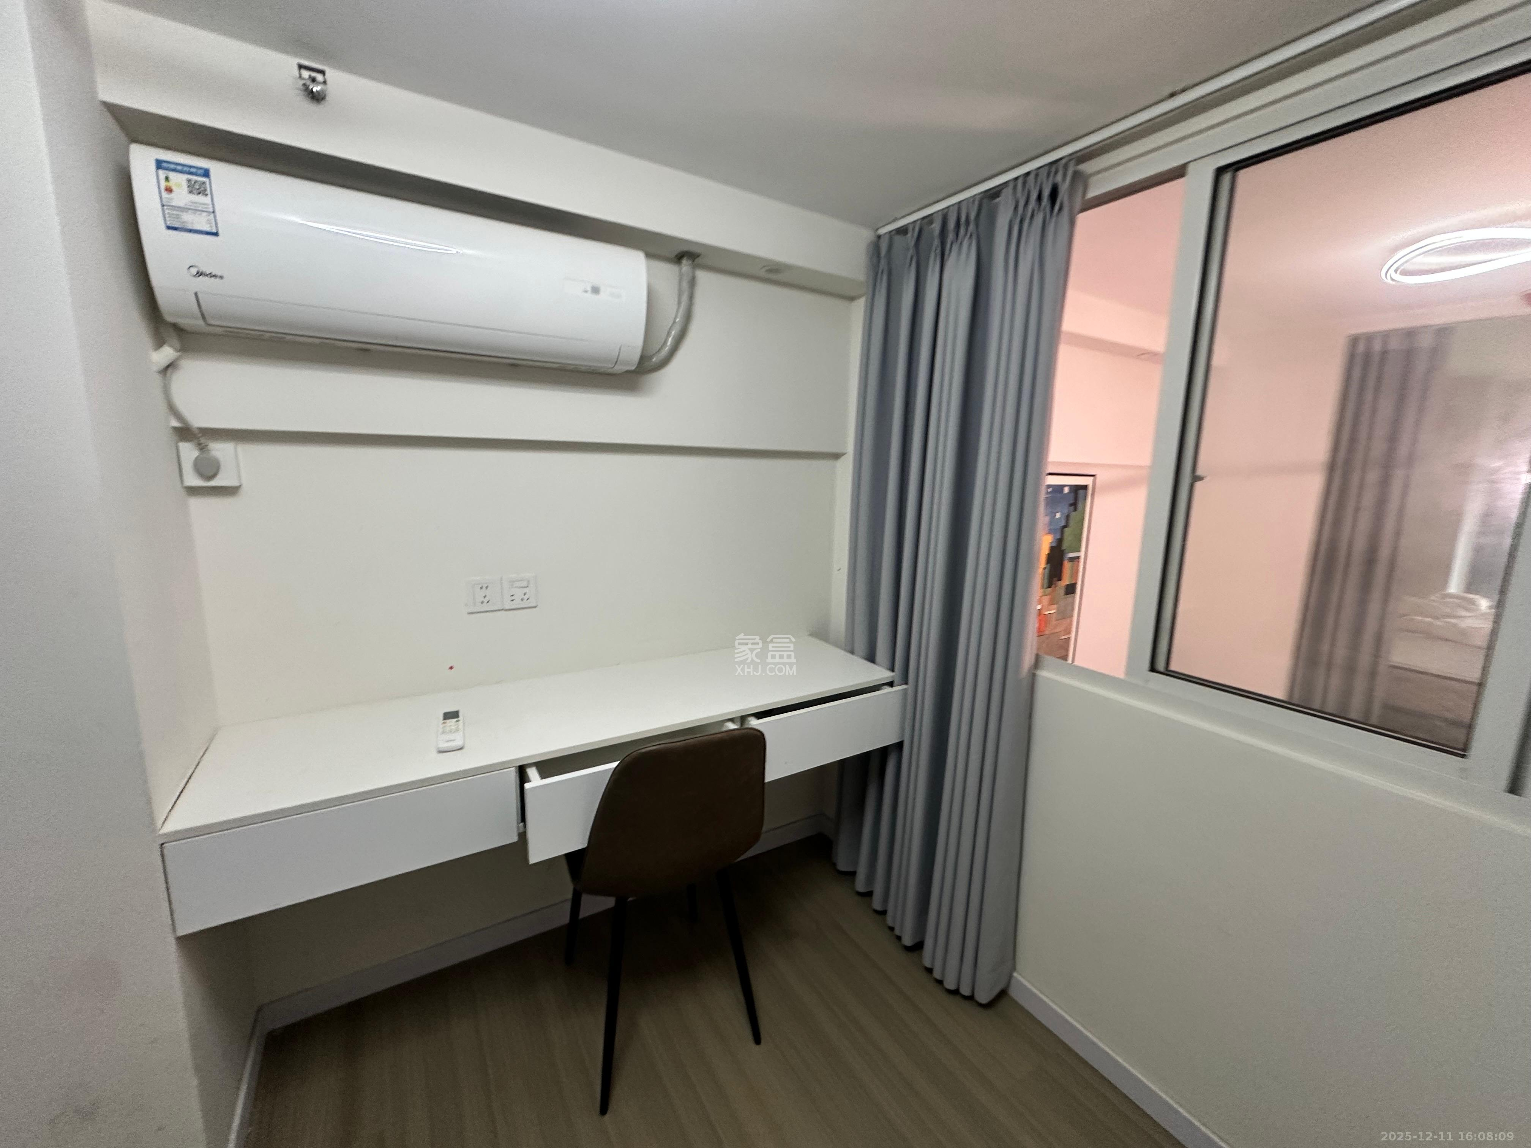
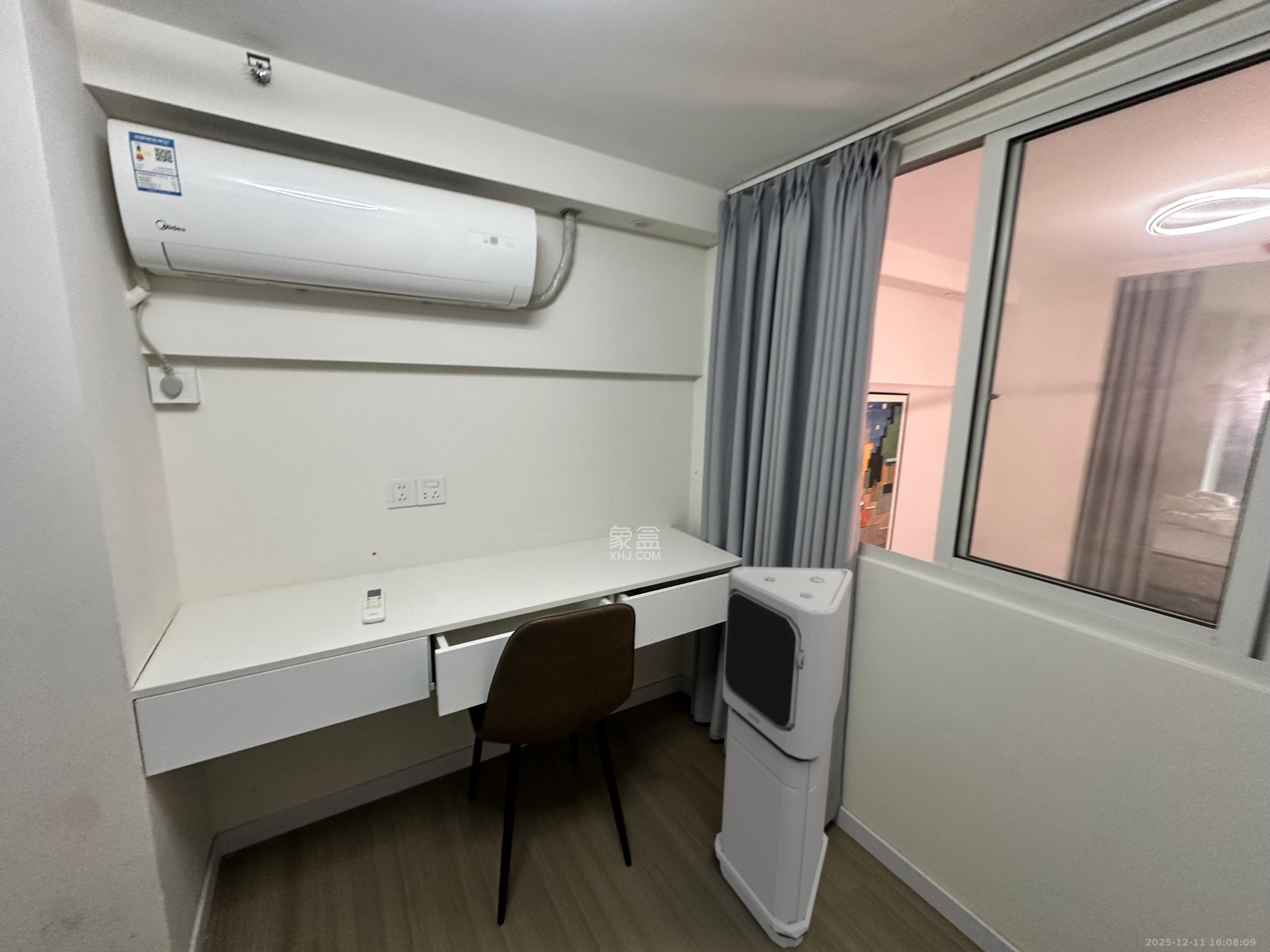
+ air purifier [714,566,853,949]
